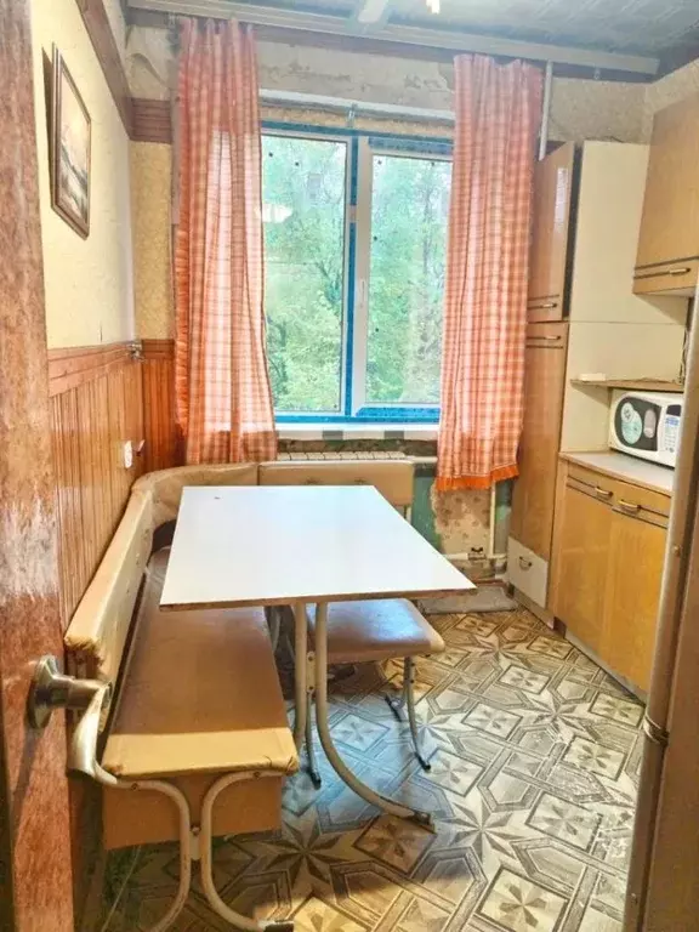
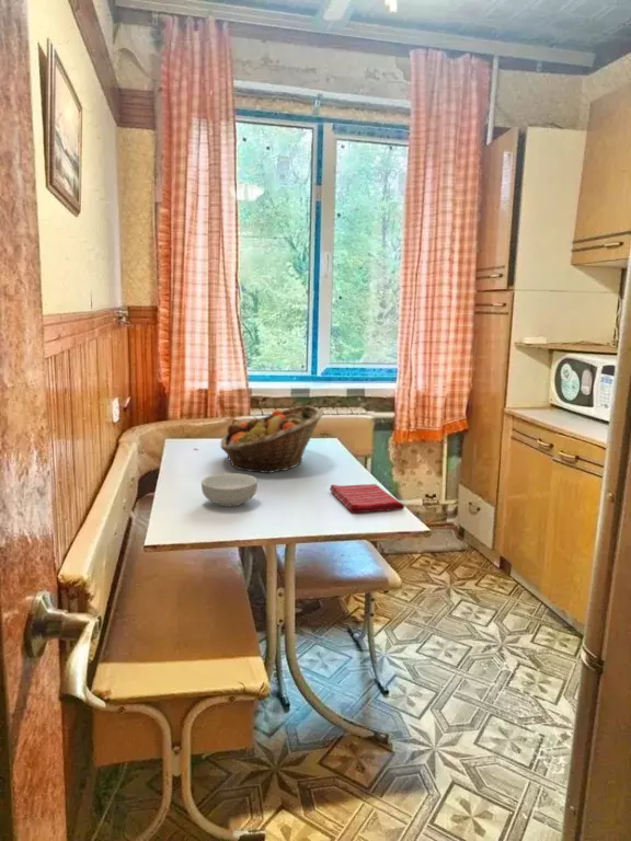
+ fruit basket [219,404,325,474]
+ dish towel [329,483,405,515]
+ cereal bowl [200,472,259,507]
